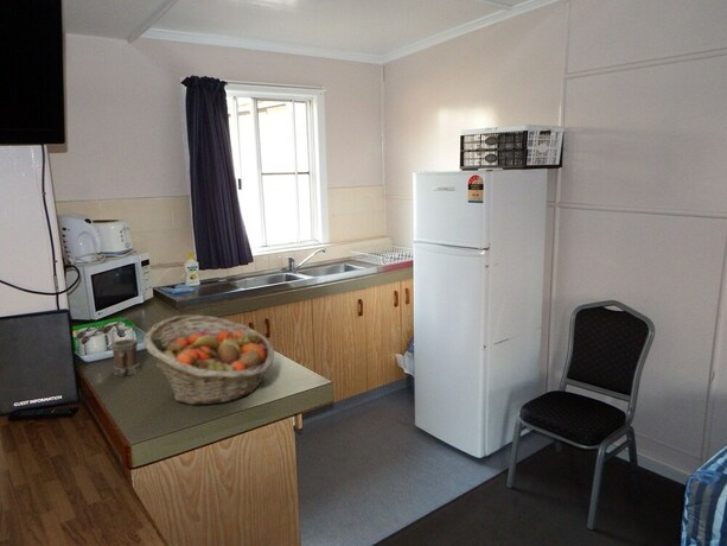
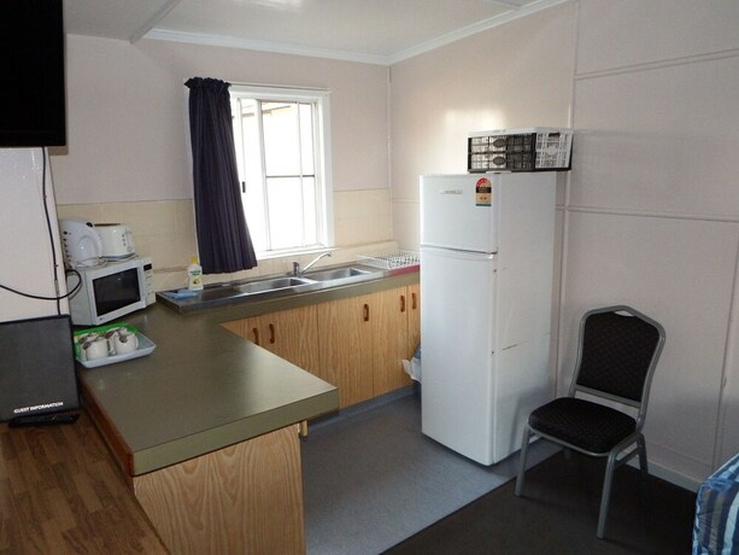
- fruit basket [142,315,275,406]
- mug [110,338,142,377]
